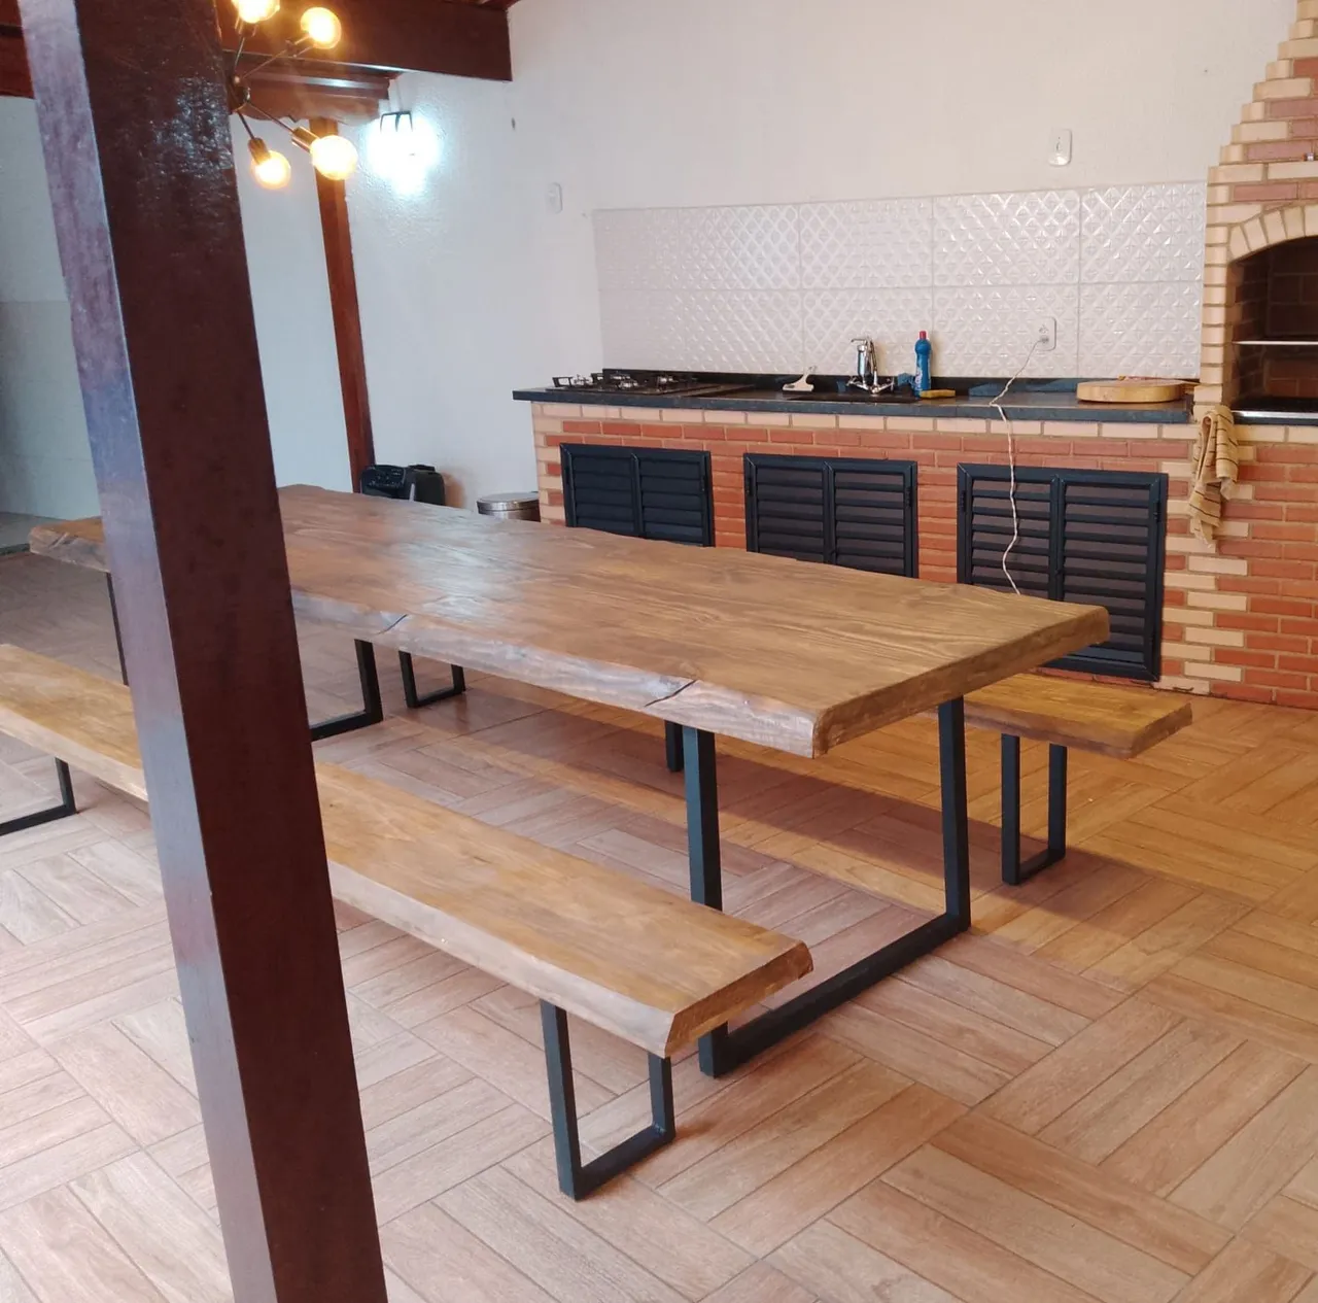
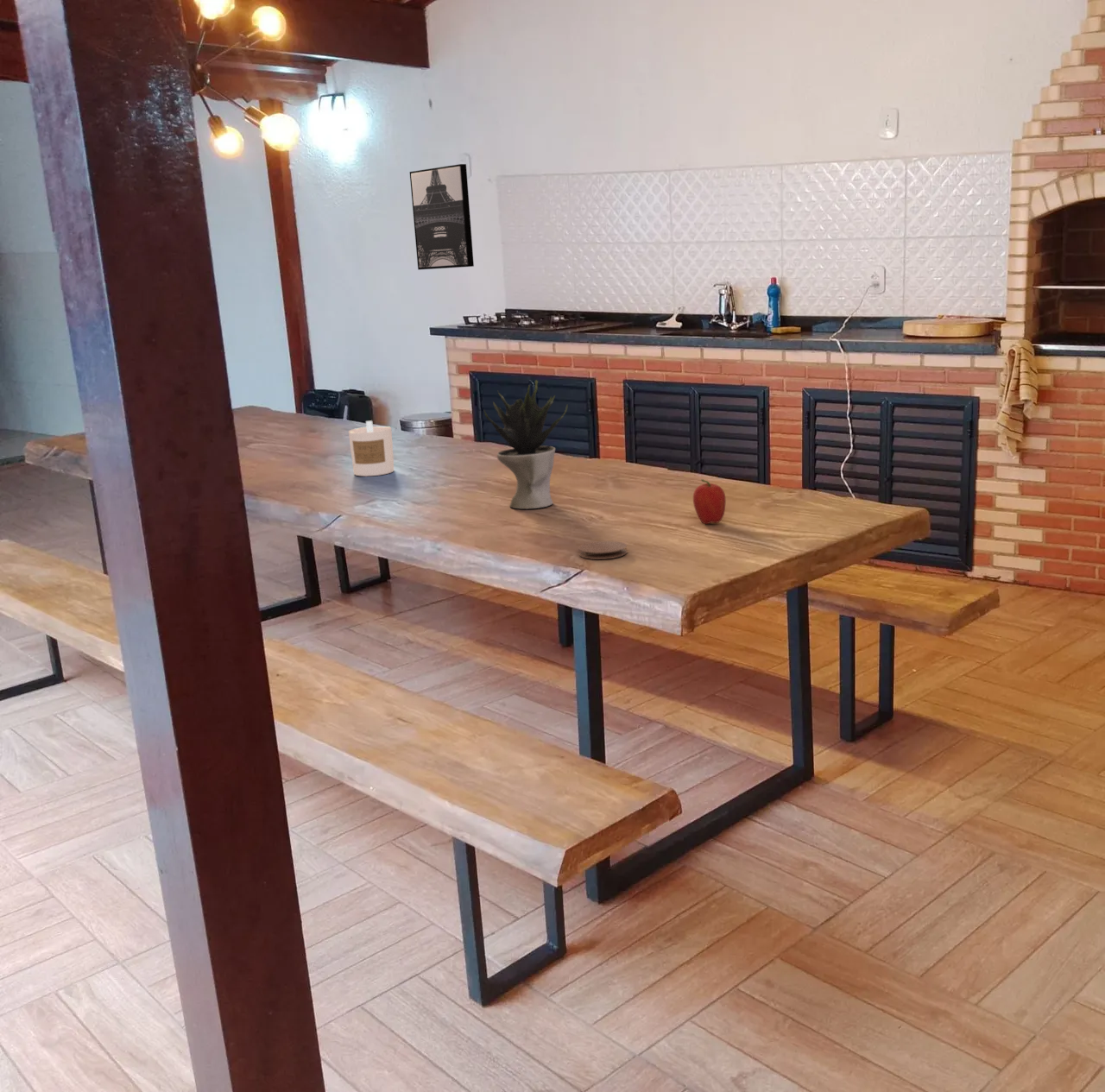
+ wall art [409,163,475,270]
+ potted plant [483,379,569,510]
+ coaster [578,540,628,560]
+ fruit [692,478,727,525]
+ candle [348,420,395,477]
